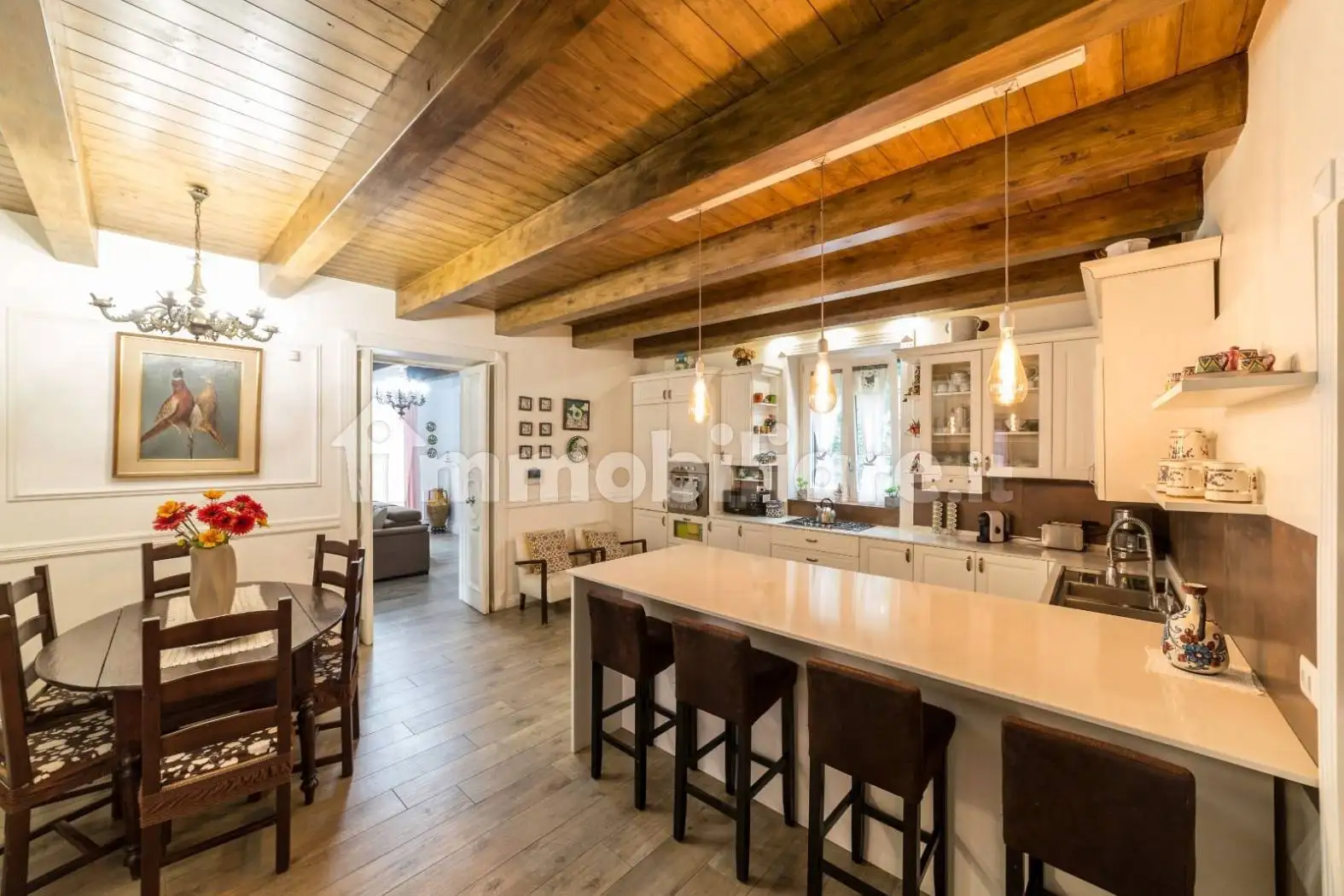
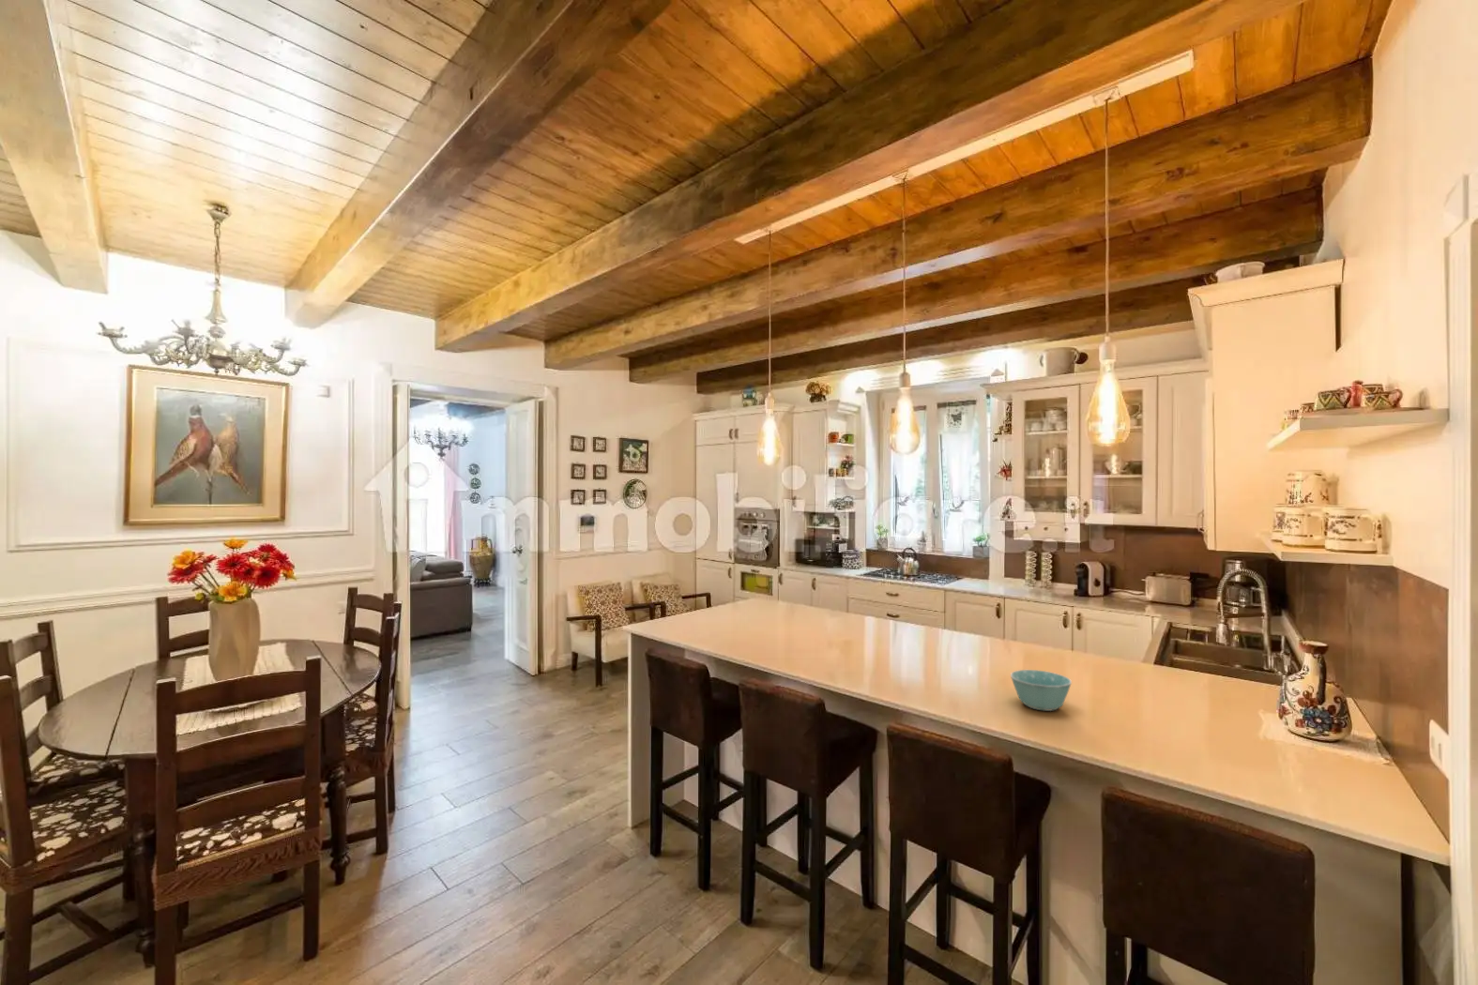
+ bowl [1010,668,1072,712]
